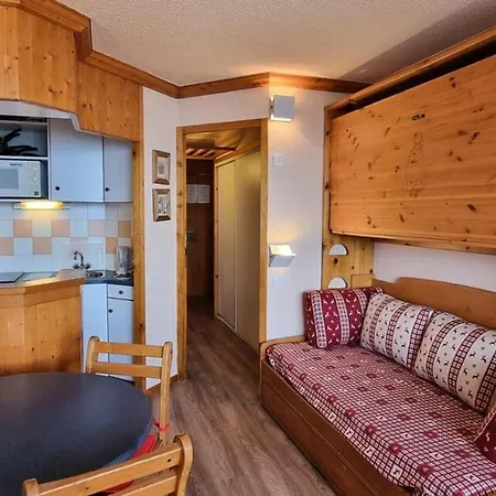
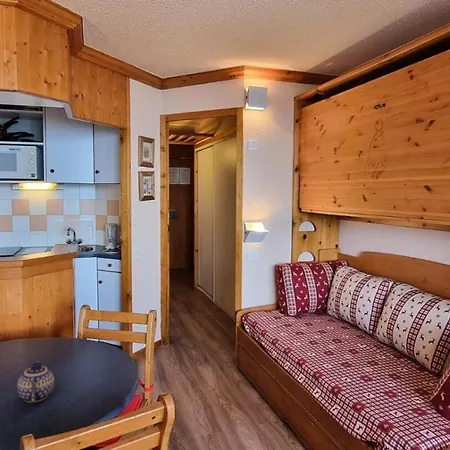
+ teapot [16,360,55,403]
